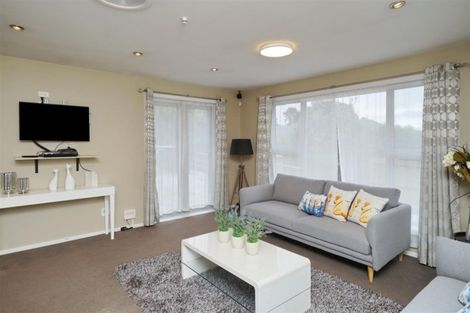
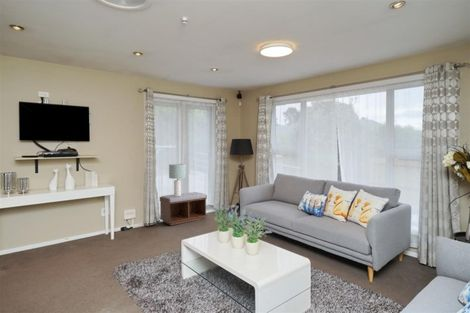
+ bench [159,191,208,226]
+ lamp [168,163,187,196]
